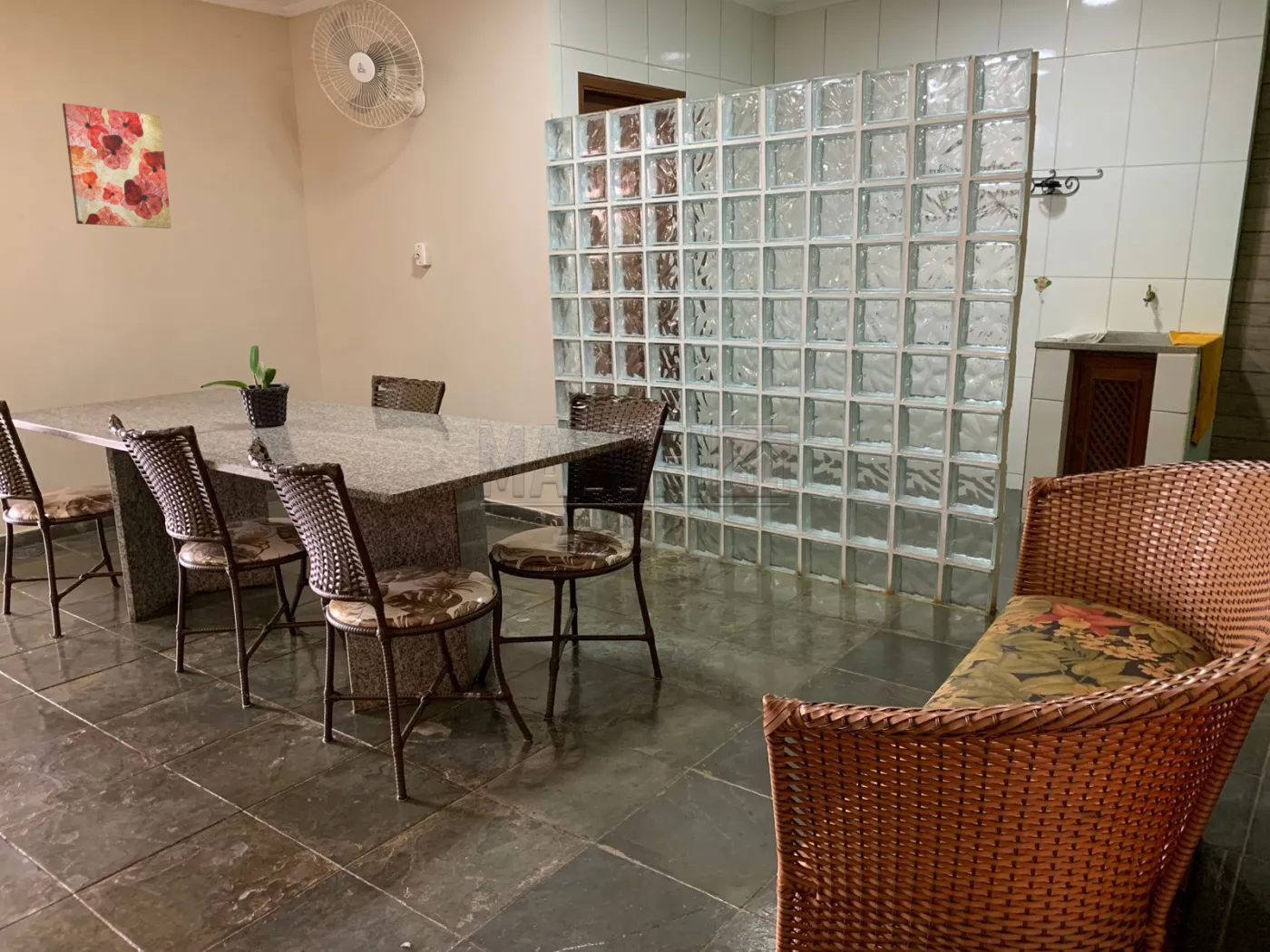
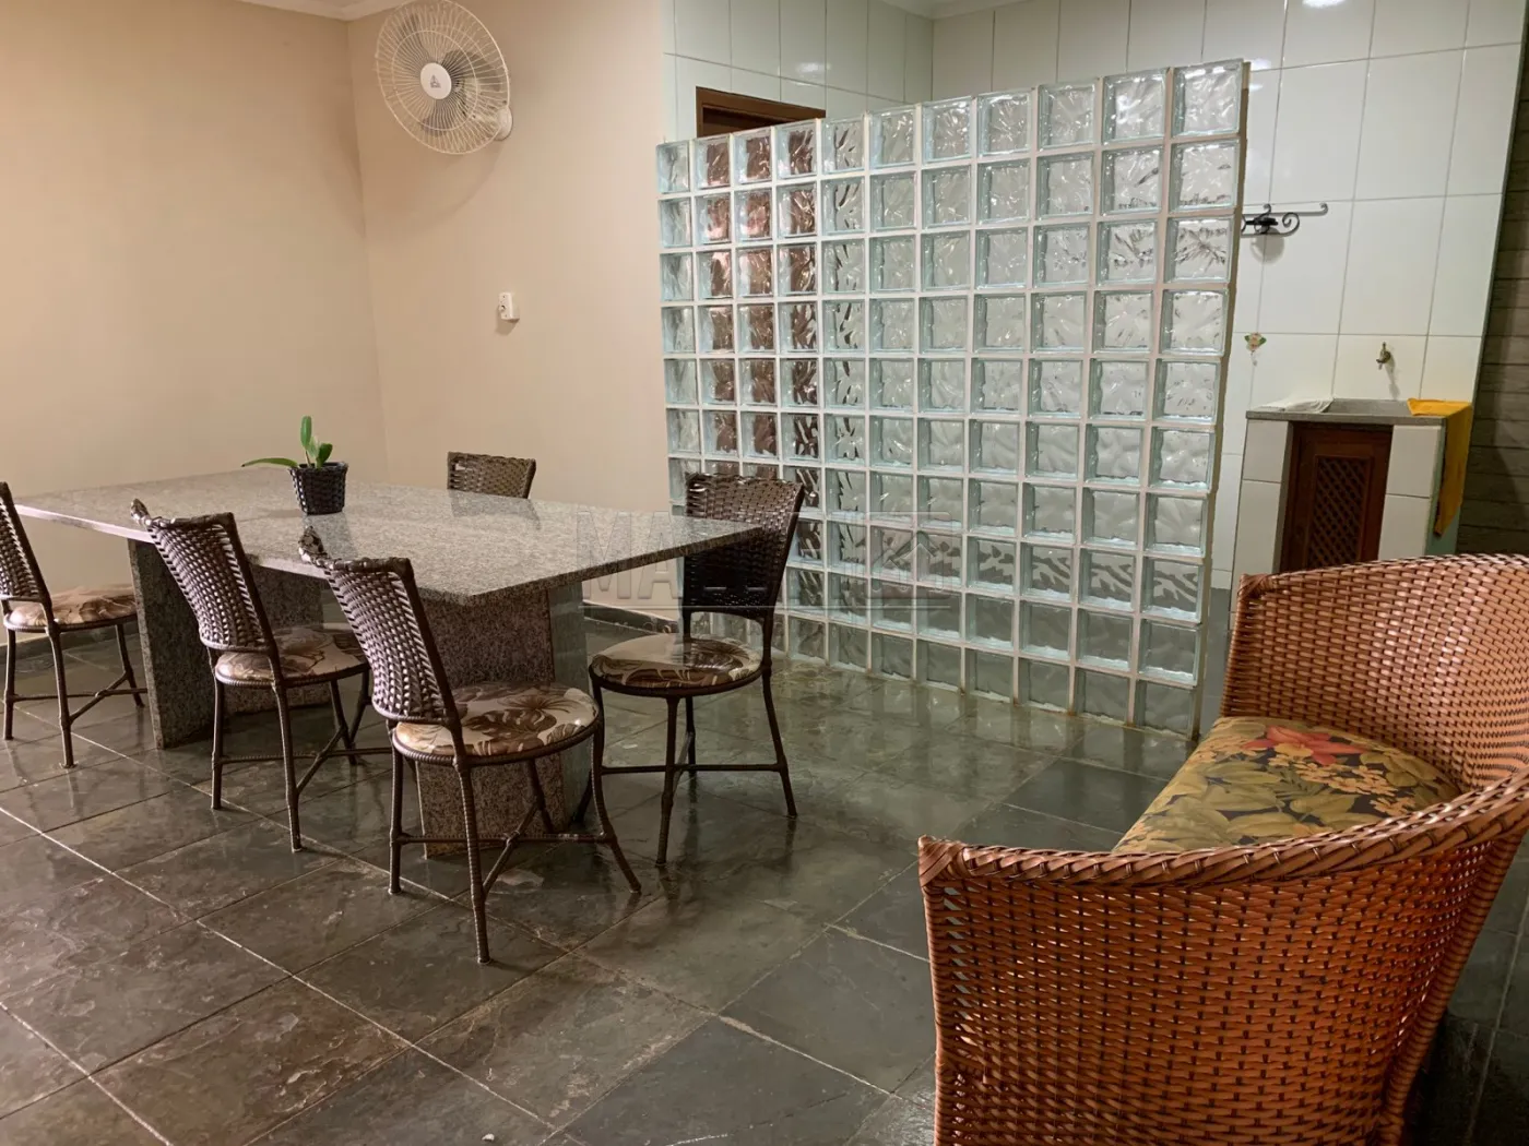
- wall art [62,102,172,229]
